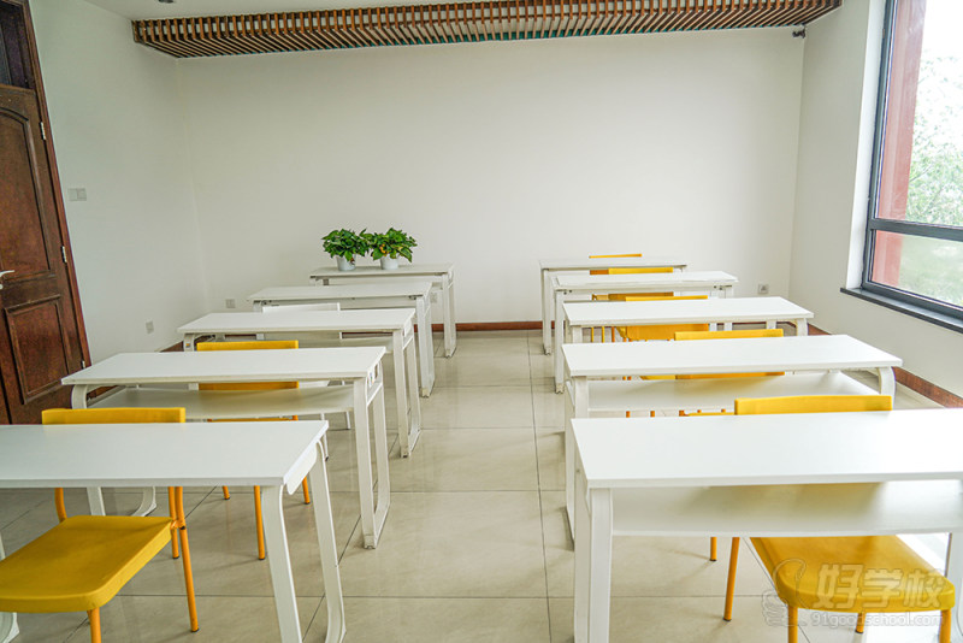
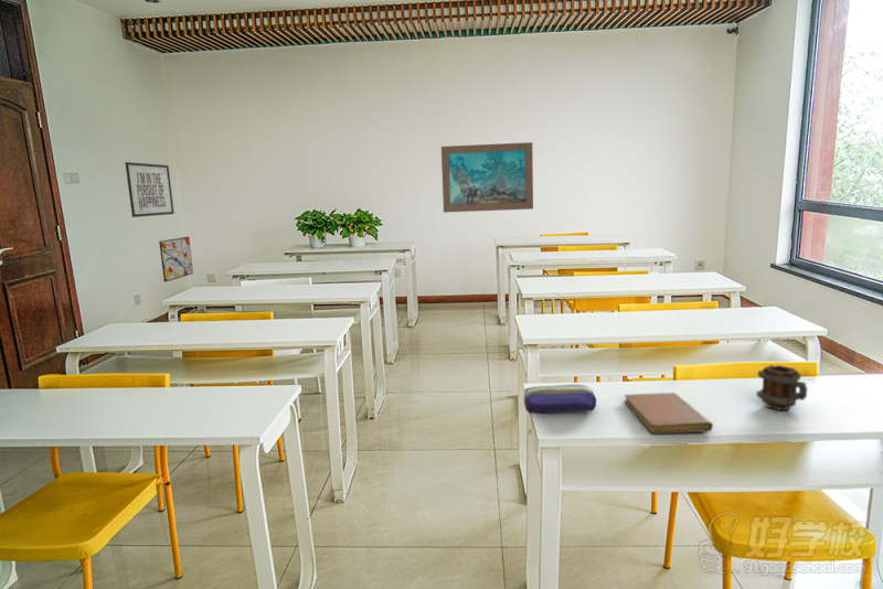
+ mug [755,364,808,411]
+ pencil case [522,384,597,414]
+ wall art [158,236,194,283]
+ wall art [440,141,534,213]
+ notebook [624,392,714,436]
+ mirror [124,161,175,218]
